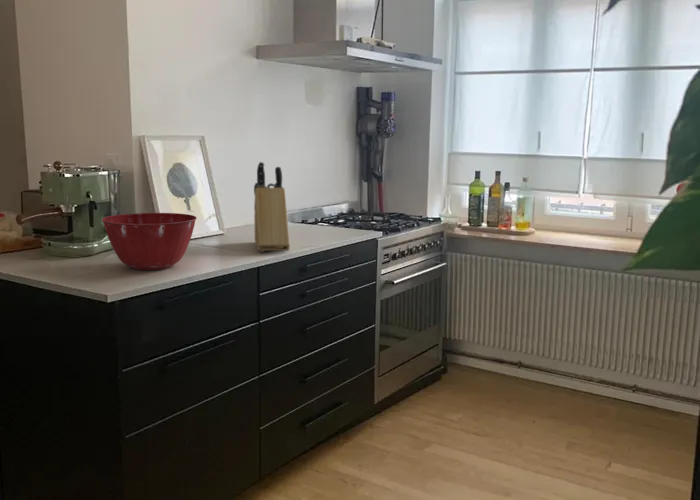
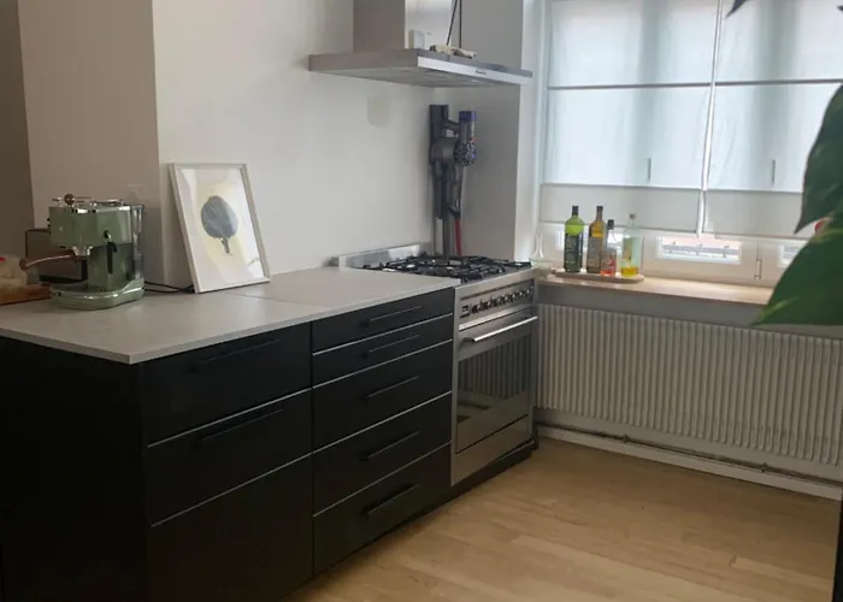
- mixing bowl [101,212,198,271]
- knife block [253,161,291,253]
